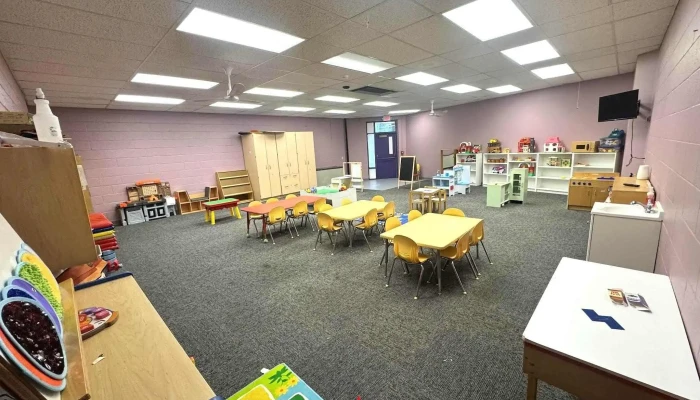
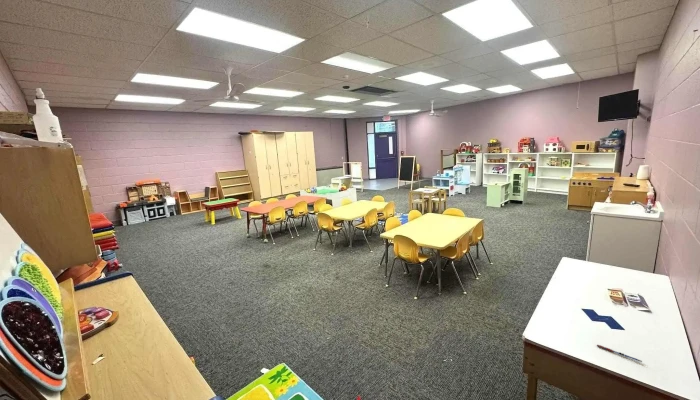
+ pen [596,344,643,363]
